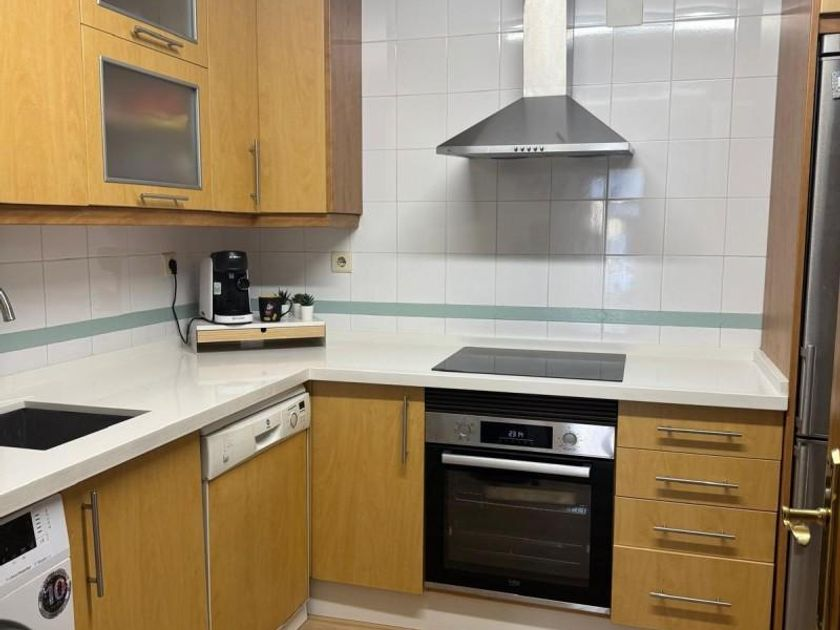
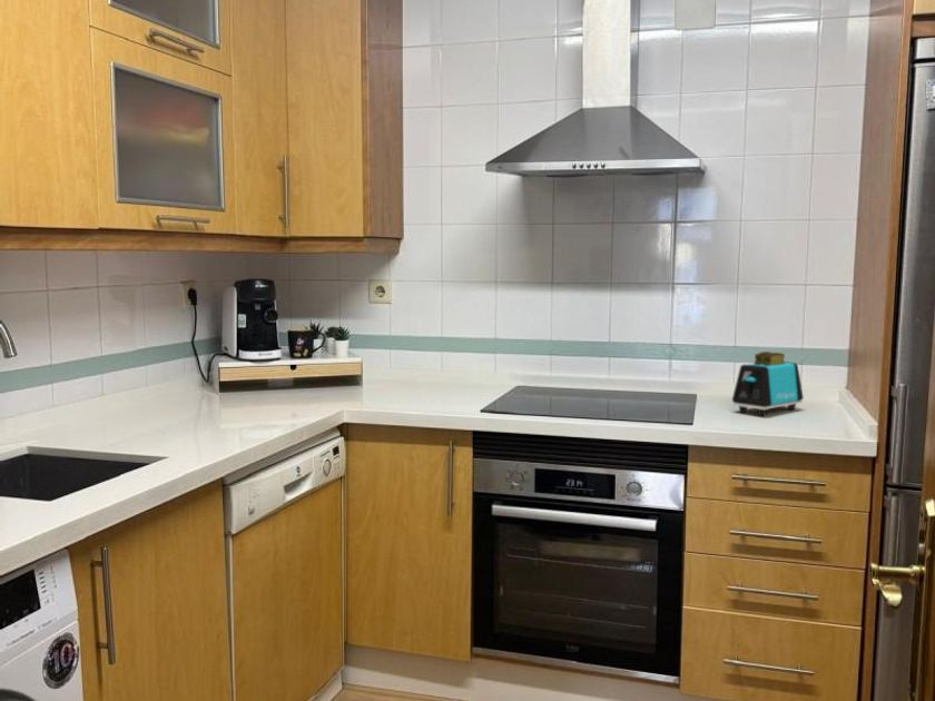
+ toaster [731,350,805,416]
